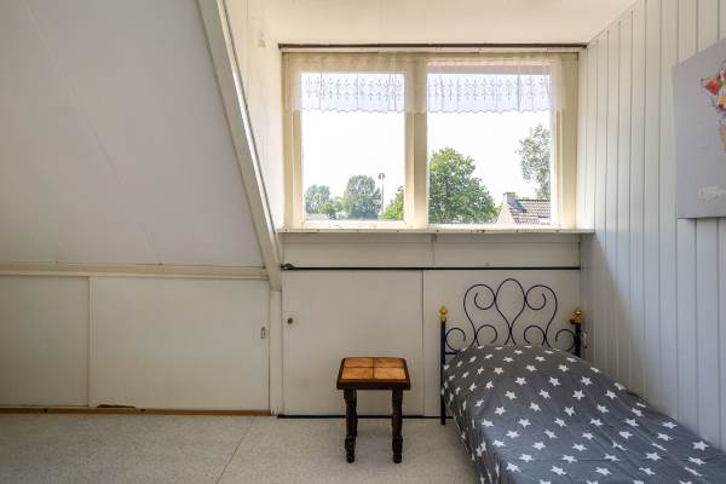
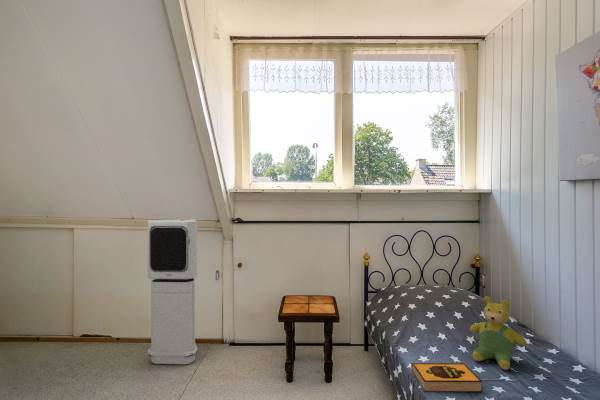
+ hardback book [410,362,483,393]
+ teddy bear [469,295,527,371]
+ air purifier [147,217,199,365]
